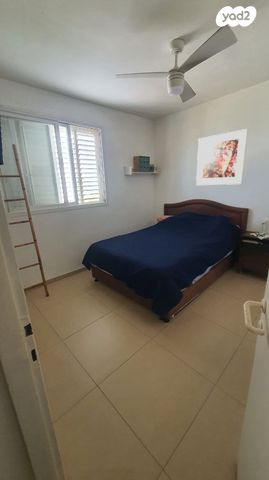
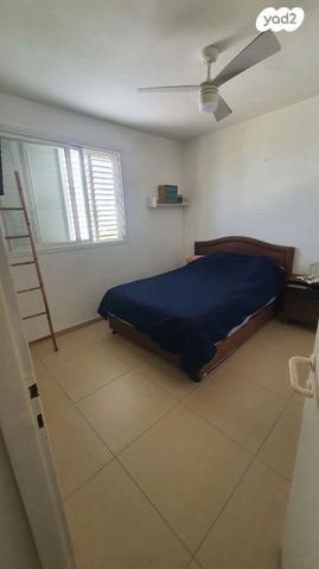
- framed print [195,128,249,186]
